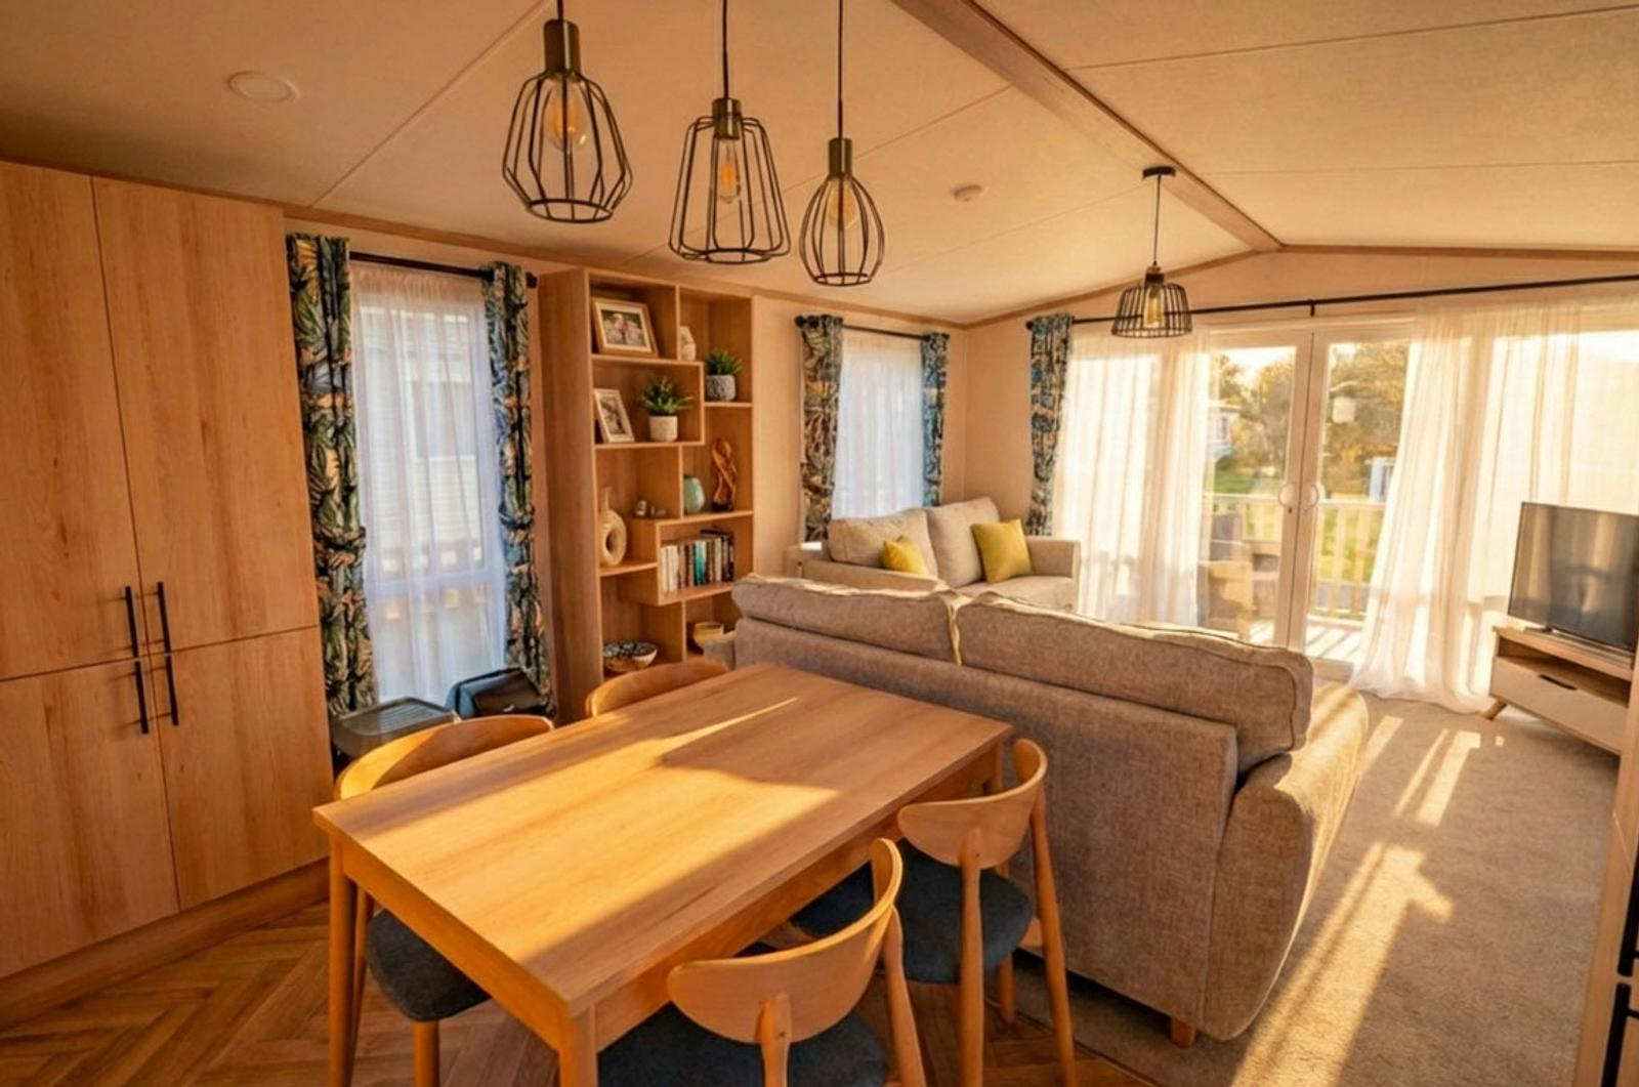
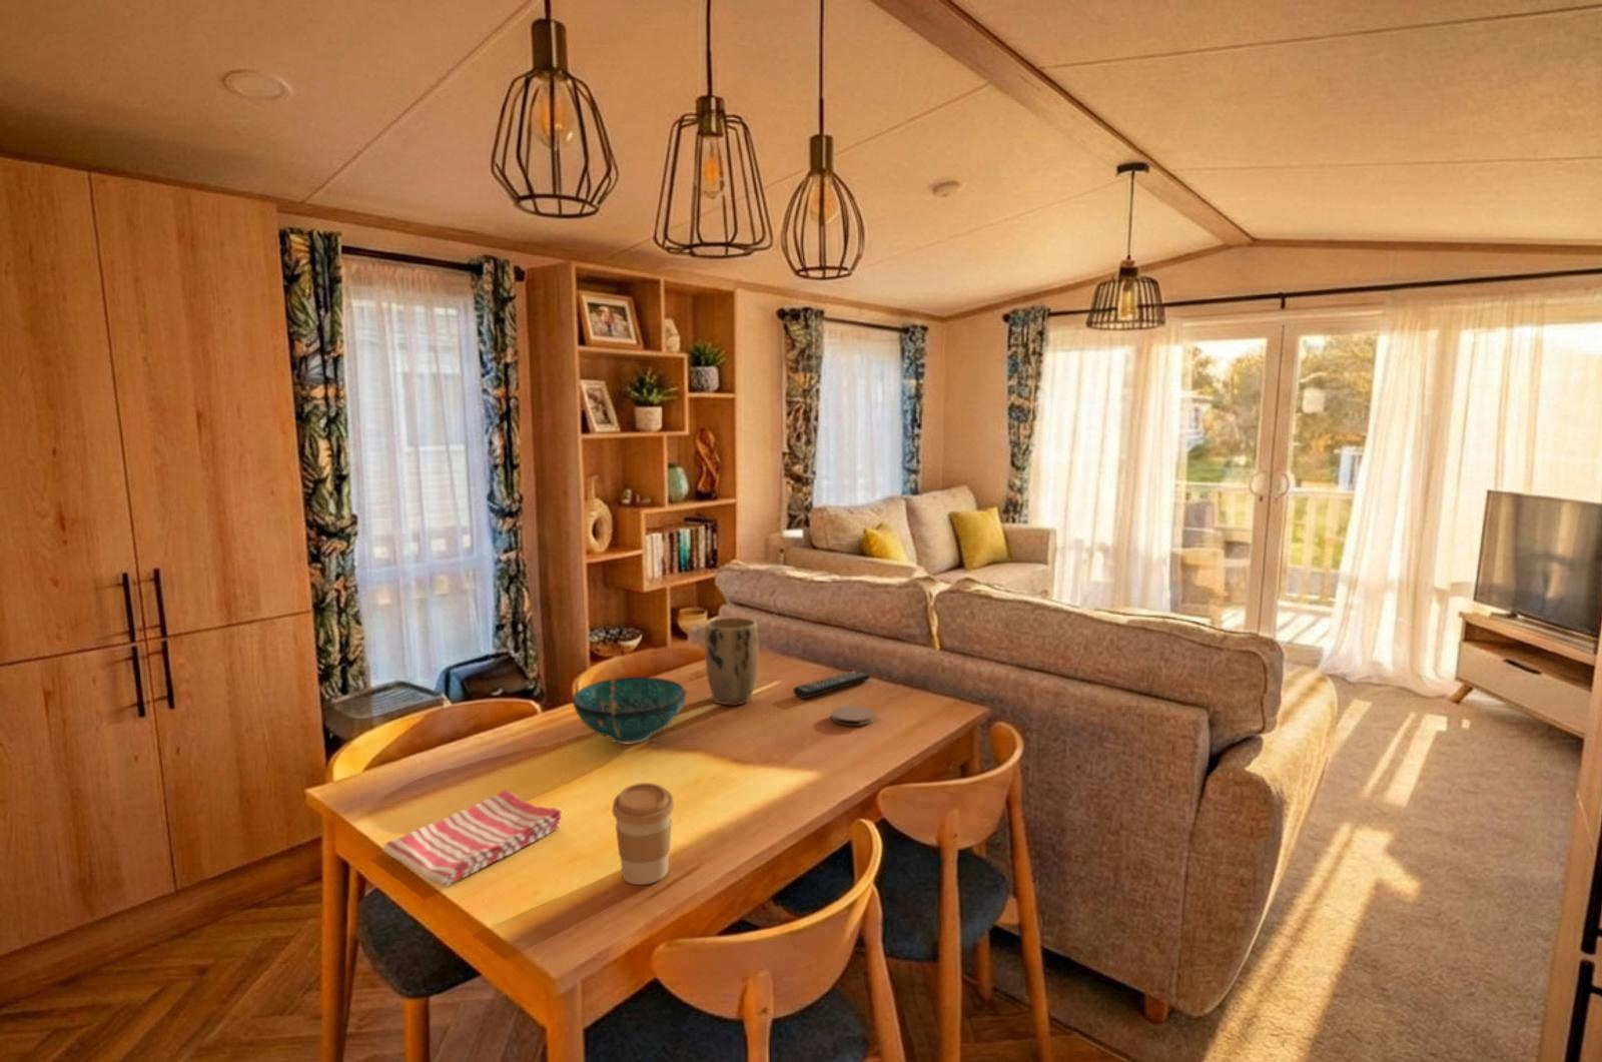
+ remote control [792,670,872,699]
+ dish towel [382,789,563,888]
+ coaster [831,705,875,727]
+ decorative bowl [572,676,688,744]
+ coffee cup [611,782,675,885]
+ plant pot [704,616,759,705]
